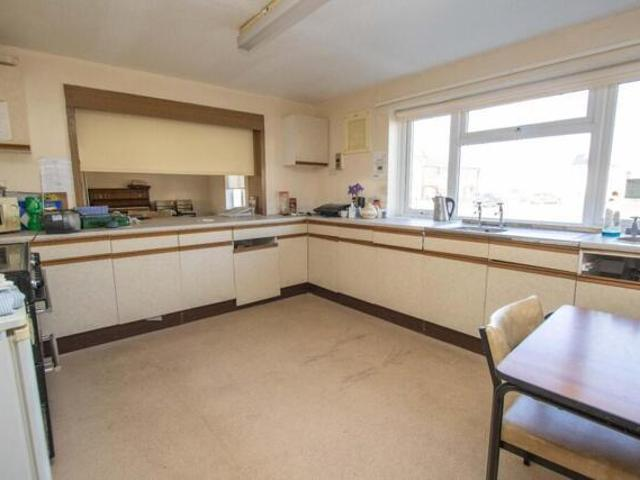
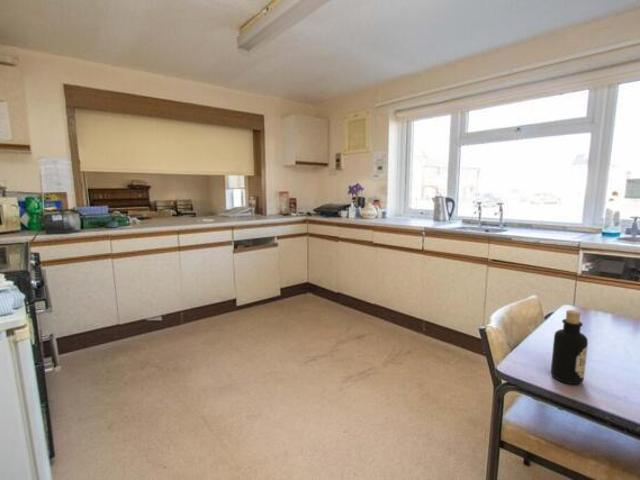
+ bottle [550,309,589,385]
